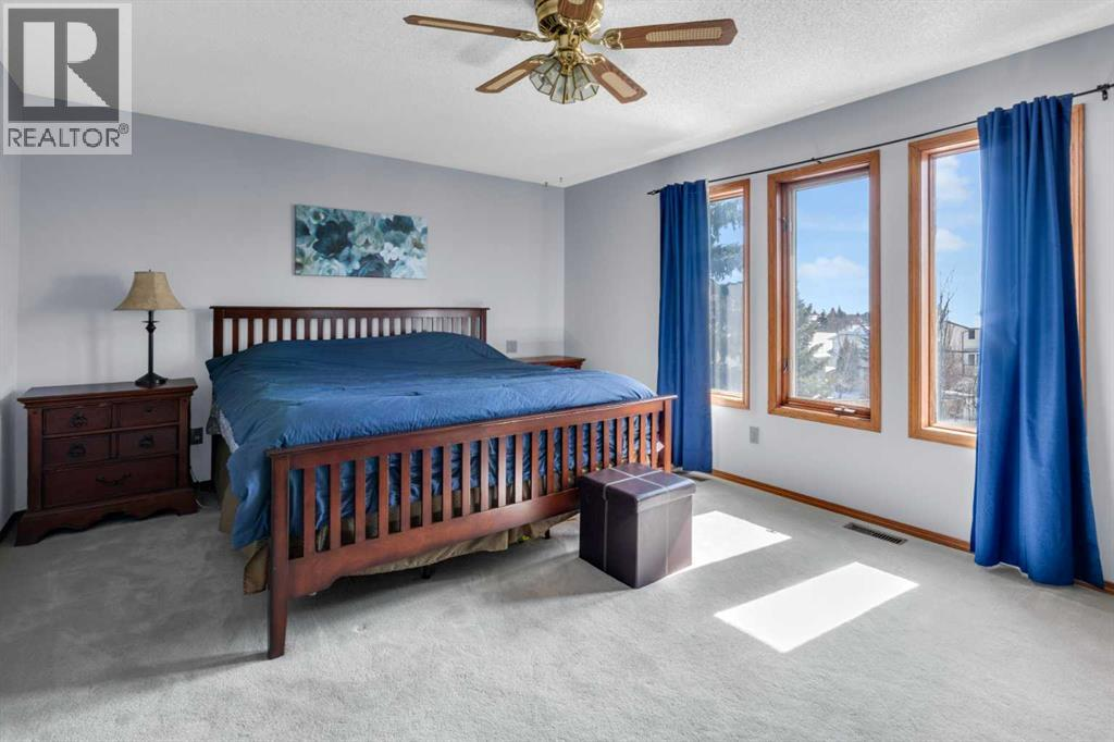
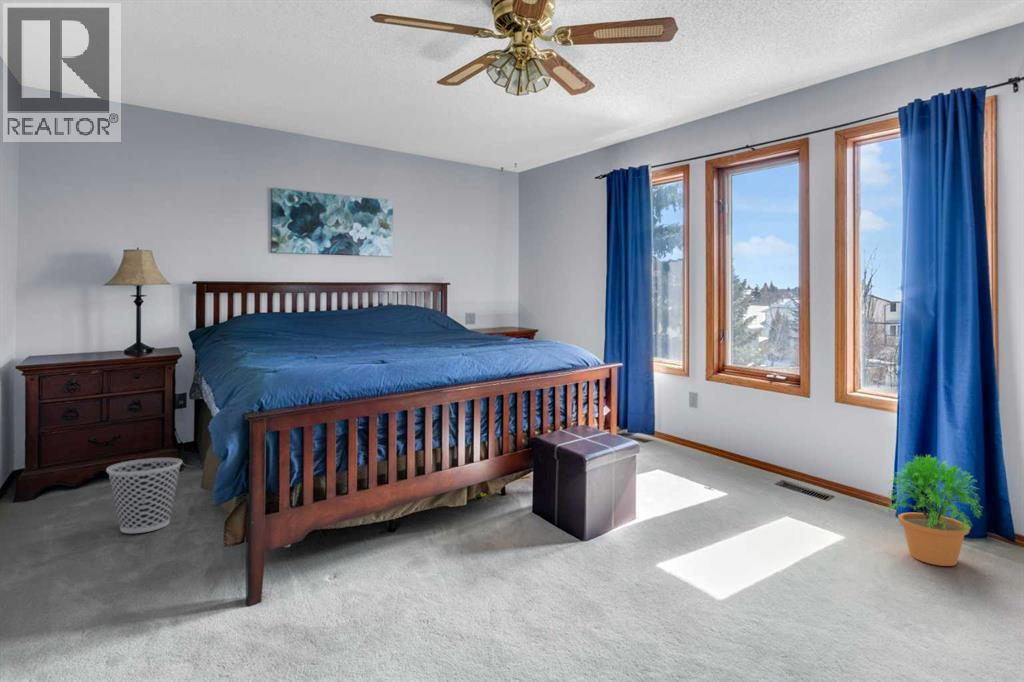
+ potted plant [883,453,984,567]
+ wastebasket [105,457,183,534]
